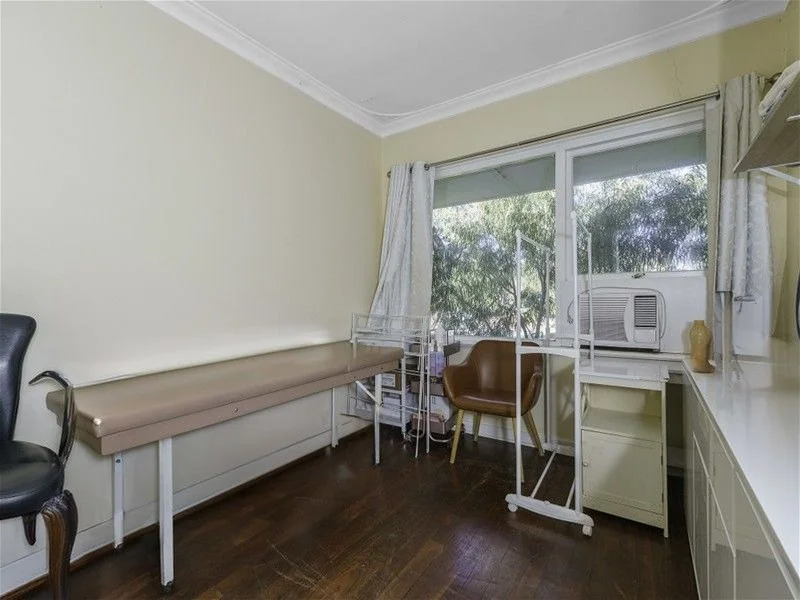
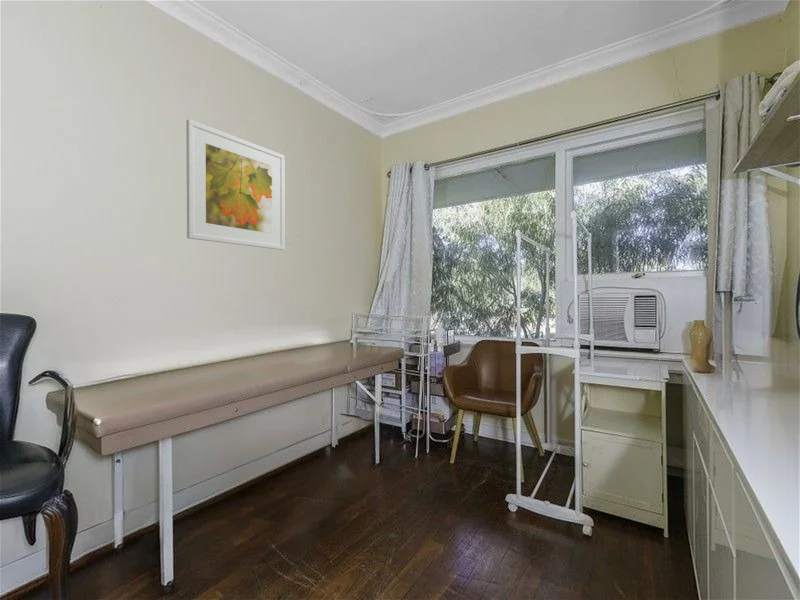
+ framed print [185,118,285,251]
